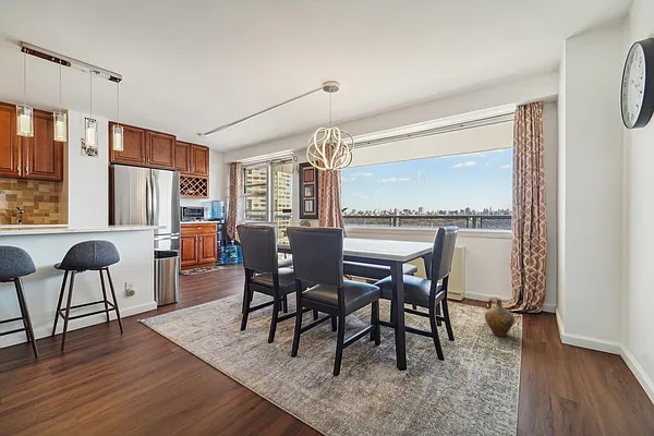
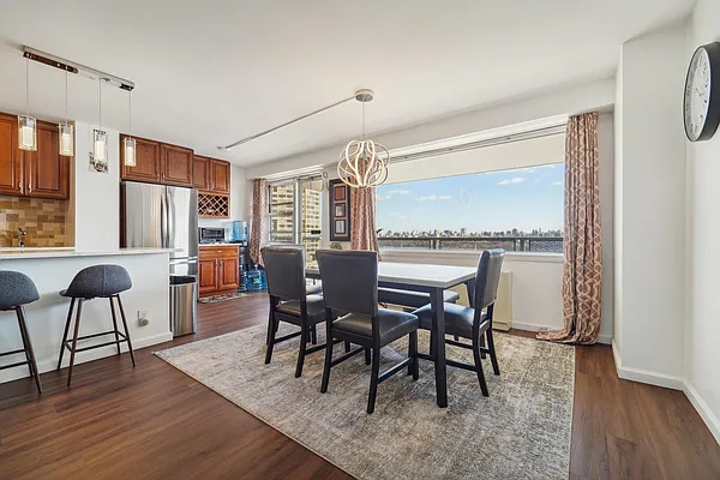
- ceramic jug [484,298,516,337]
